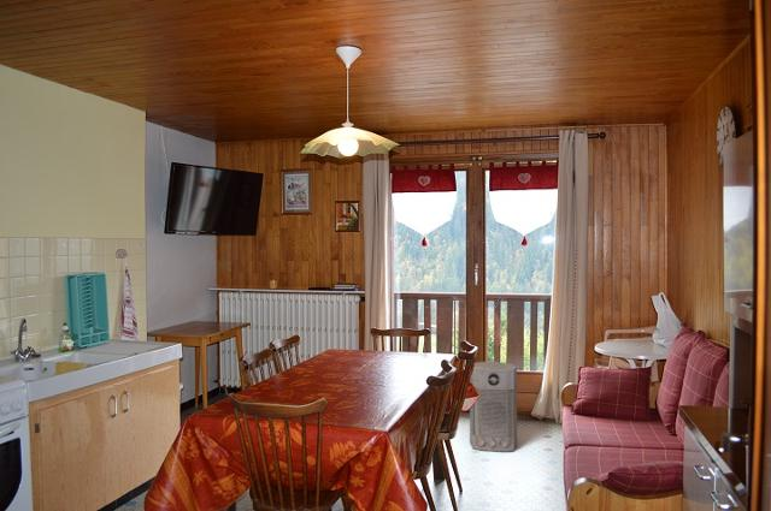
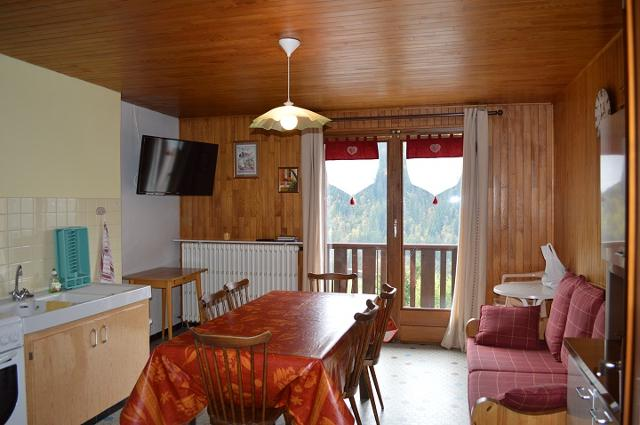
- air purifier [469,361,518,453]
